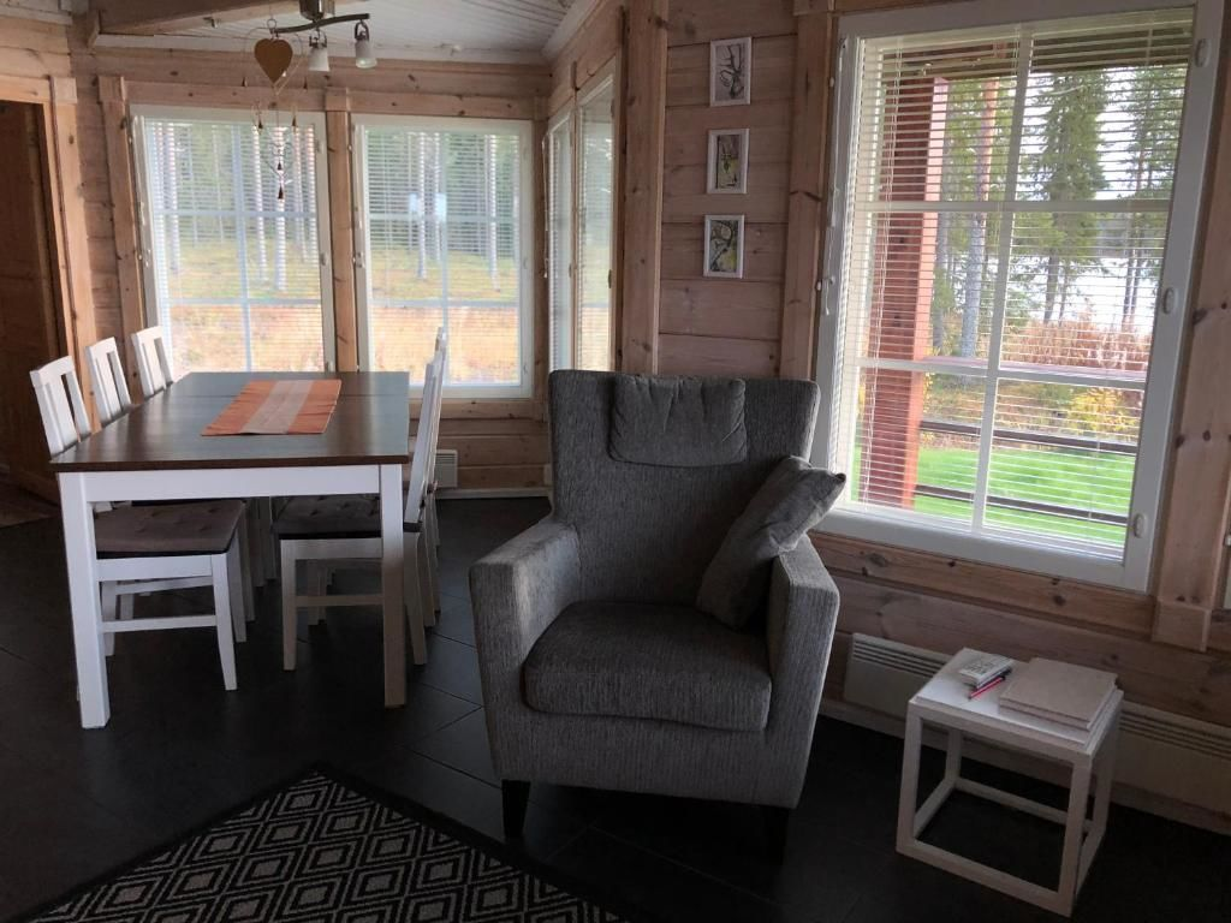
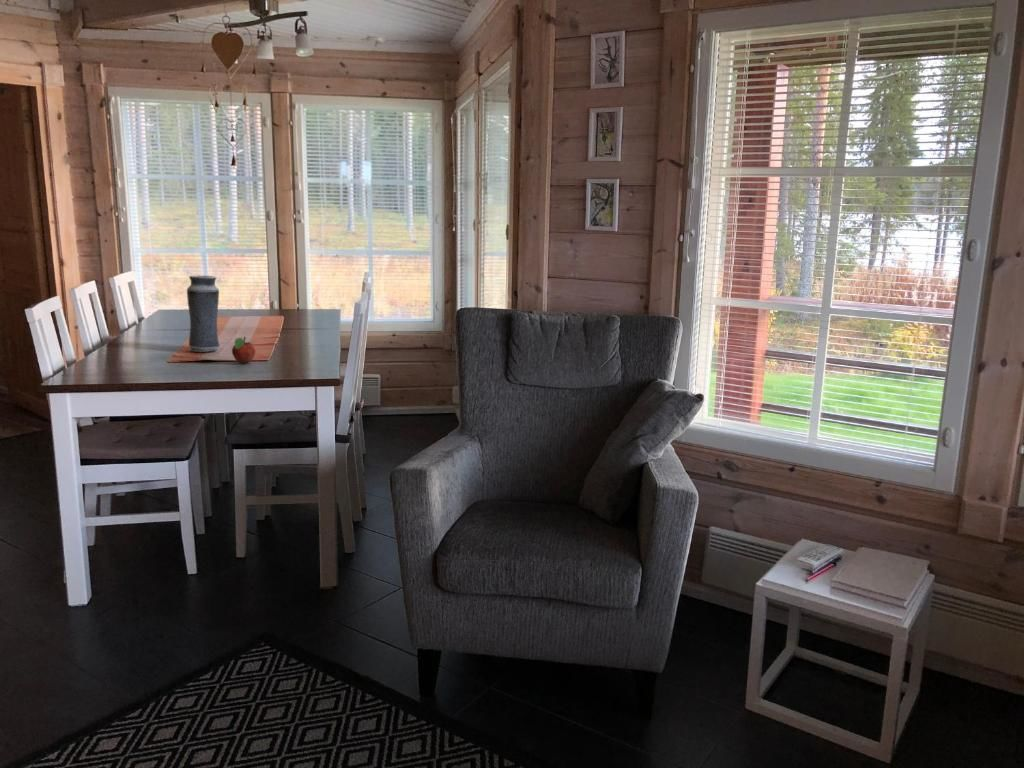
+ vase [186,274,220,353]
+ fruit [231,336,257,364]
